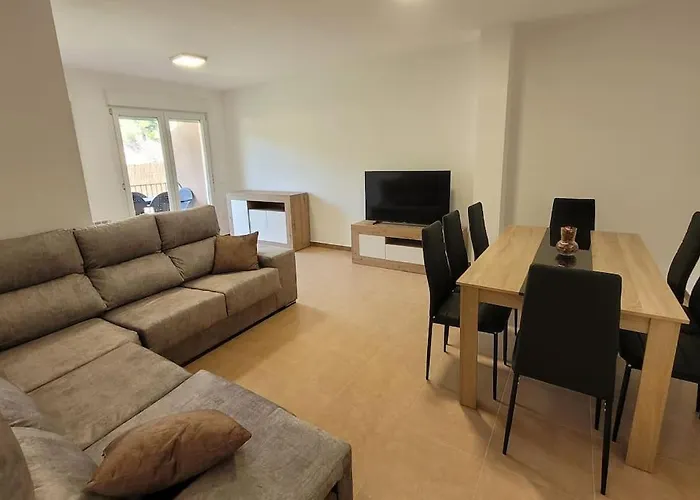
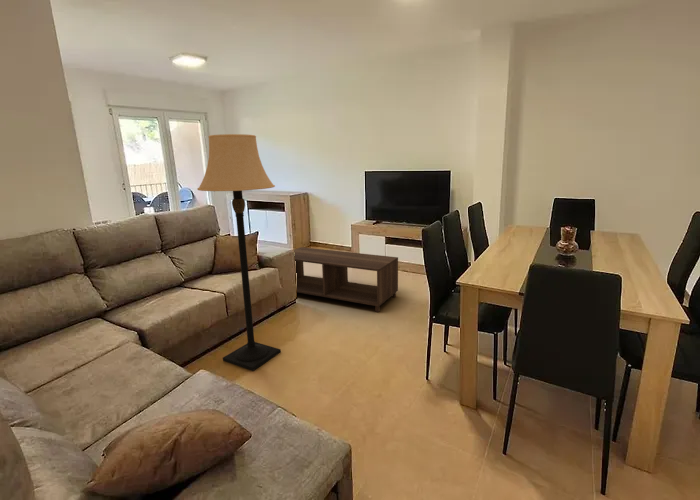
+ lamp [196,133,282,372]
+ coffee table [293,246,399,313]
